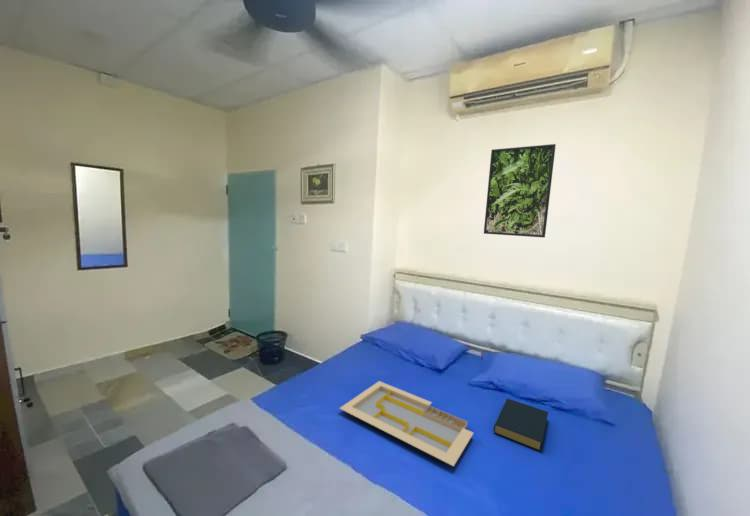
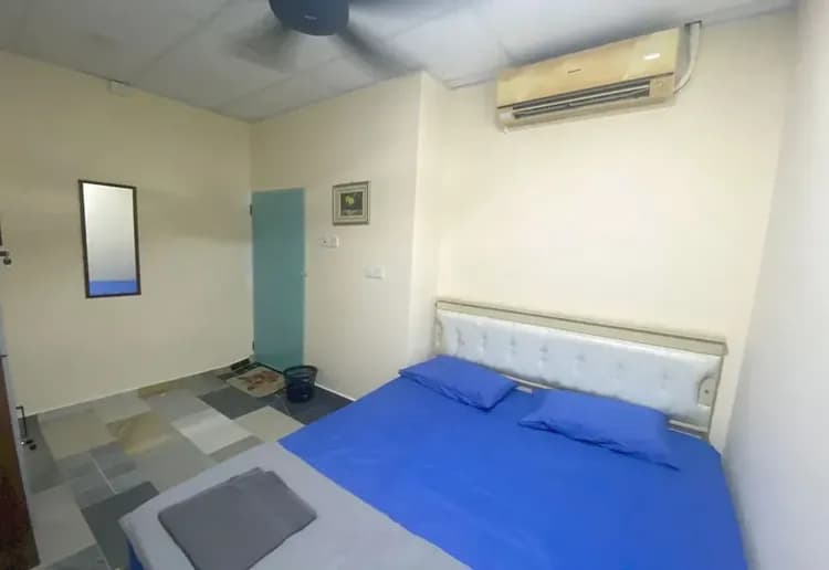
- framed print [483,143,557,238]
- serving tray [339,380,474,467]
- hardback book [493,397,549,453]
